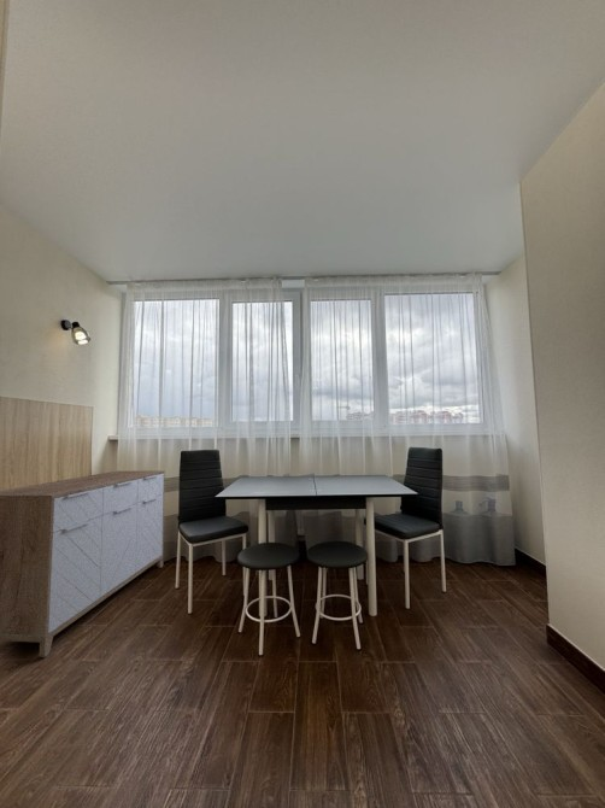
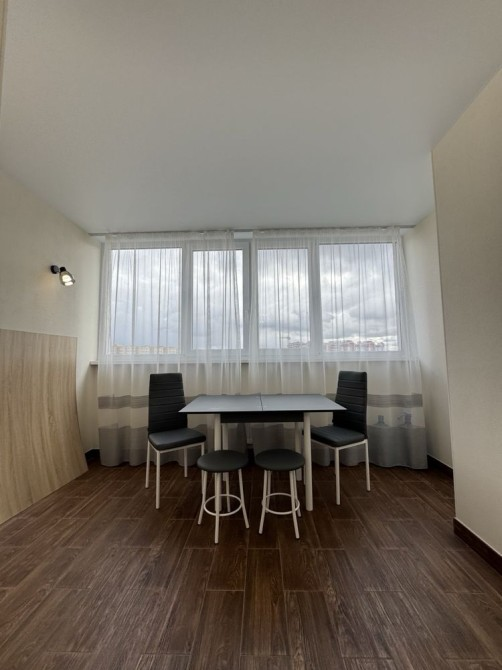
- sideboard [0,469,166,658]
